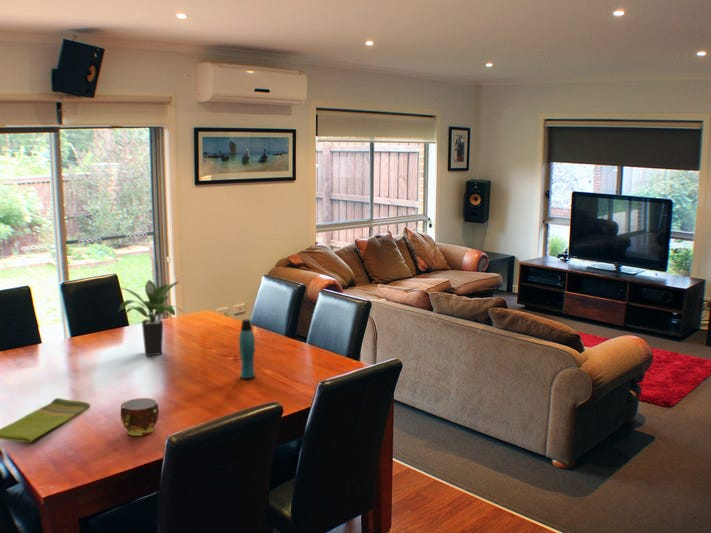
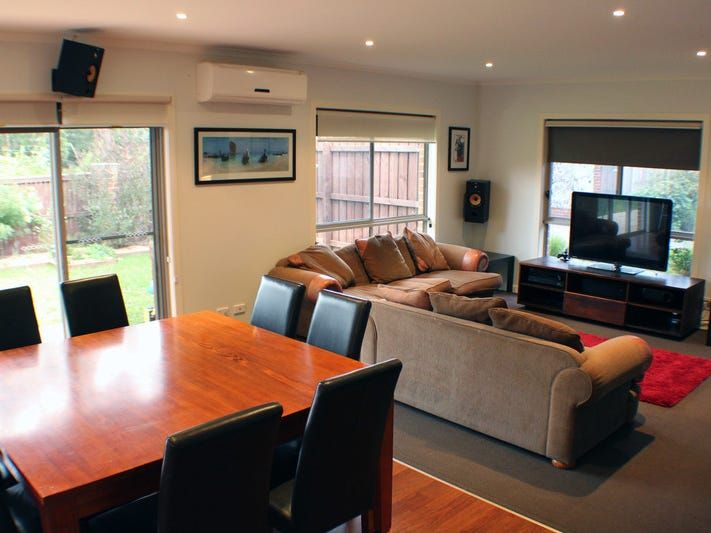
- potted plant [117,279,183,357]
- bottle [238,318,256,380]
- cup [120,397,160,437]
- dish towel [0,397,91,443]
